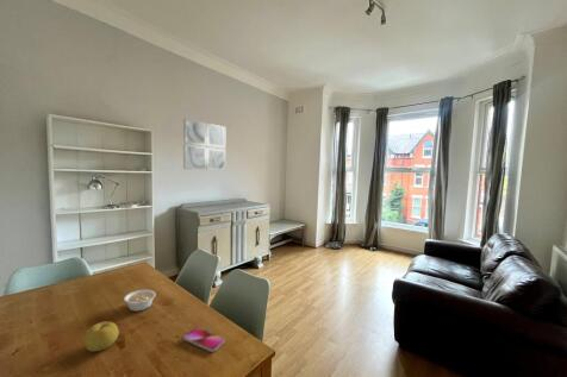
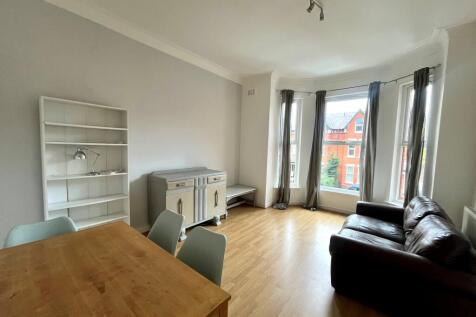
- legume [123,289,157,313]
- smartphone [182,326,226,353]
- wall art [182,118,228,171]
- fruit [82,321,120,353]
